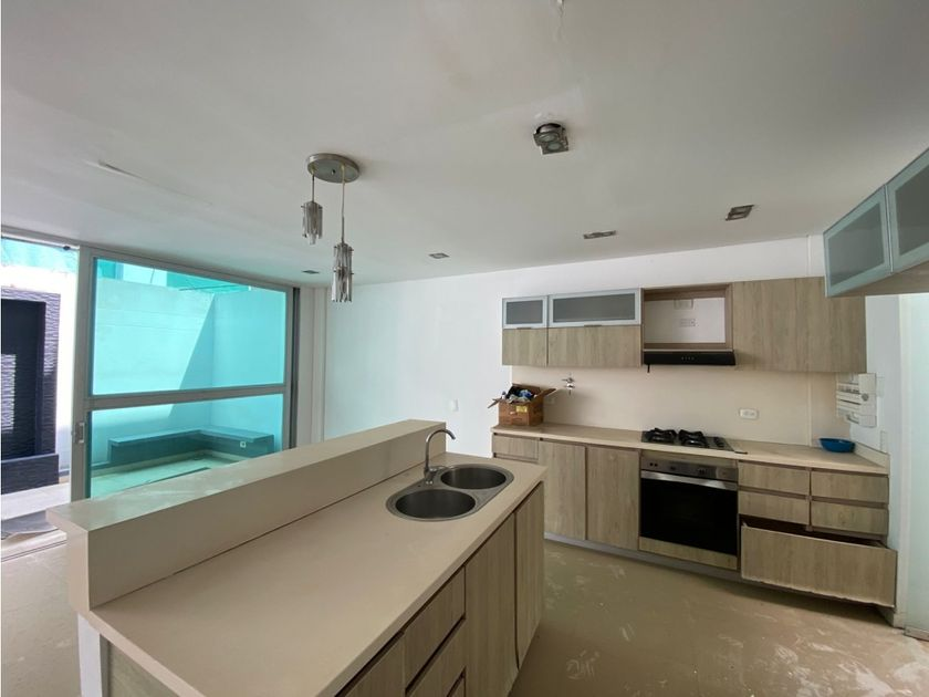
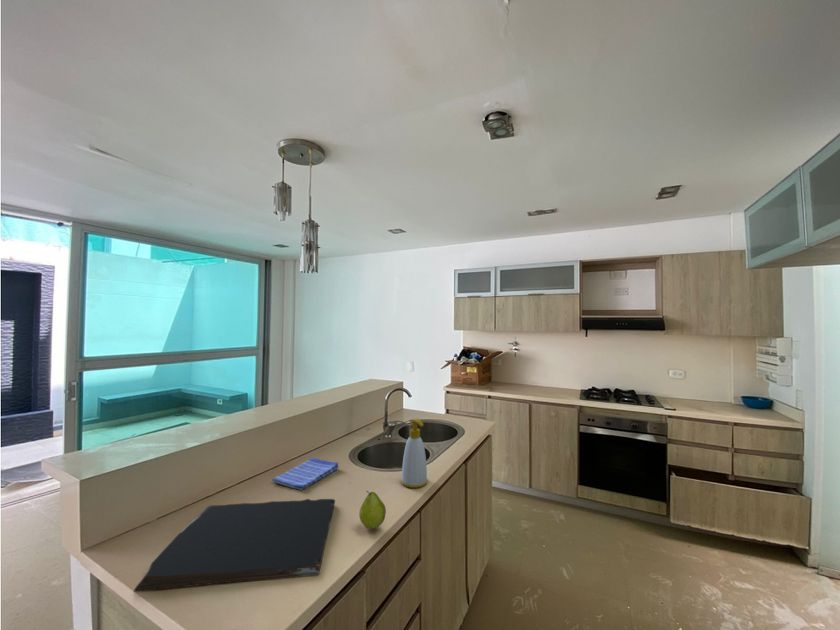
+ fruit [358,490,387,530]
+ cutting board [133,498,336,593]
+ soap bottle [400,418,429,489]
+ dish towel [271,457,340,491]
